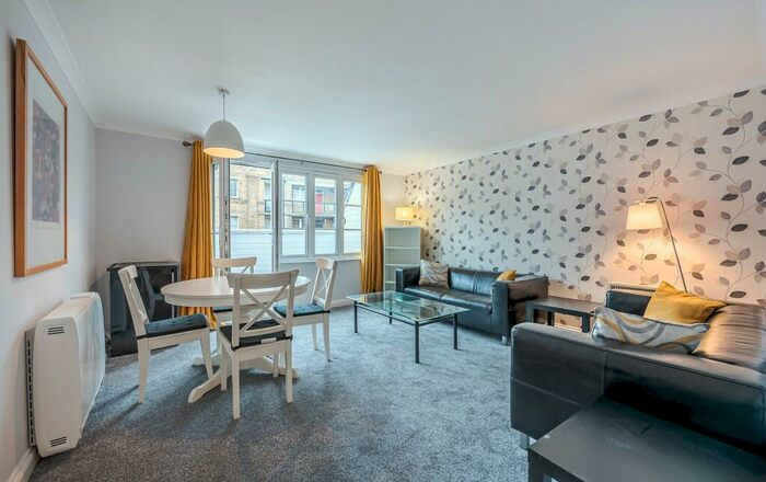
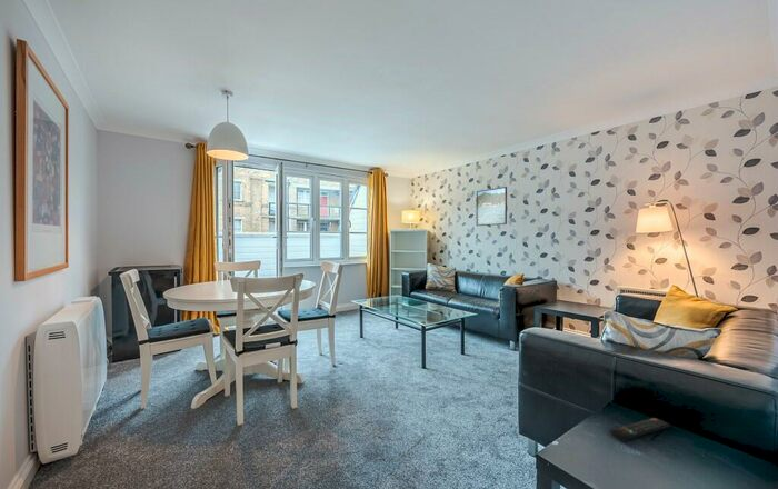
+ remote control [608,417,671,441]
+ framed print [476,186,508,227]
